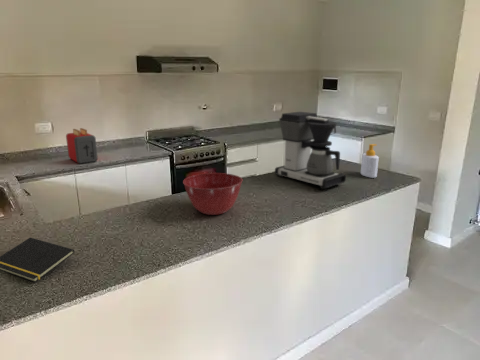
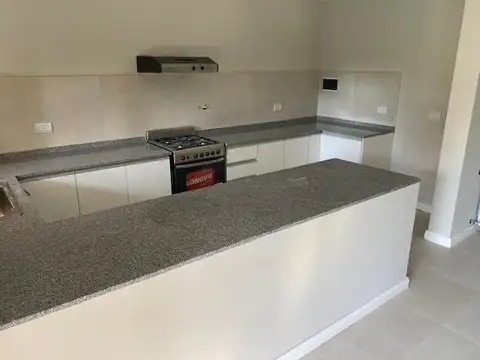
- soap bottle [360,143,380,179]
- mixing bowl [182,172,243,216]
- coffee maker [274,111,347,190]
- notepad [0,237,75,283]
- toaster [65,127,99,165]
